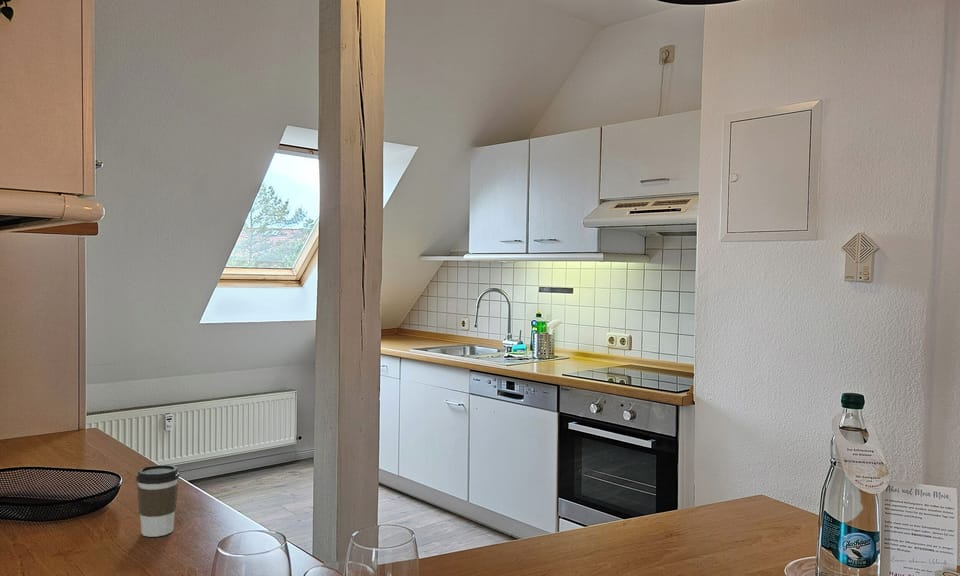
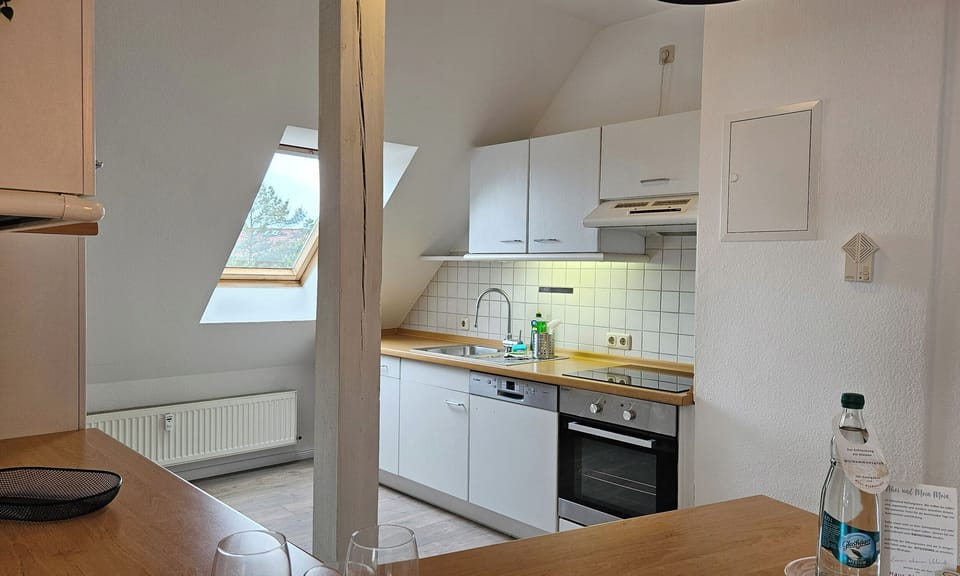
- coffee cup [135,464,180,538]
